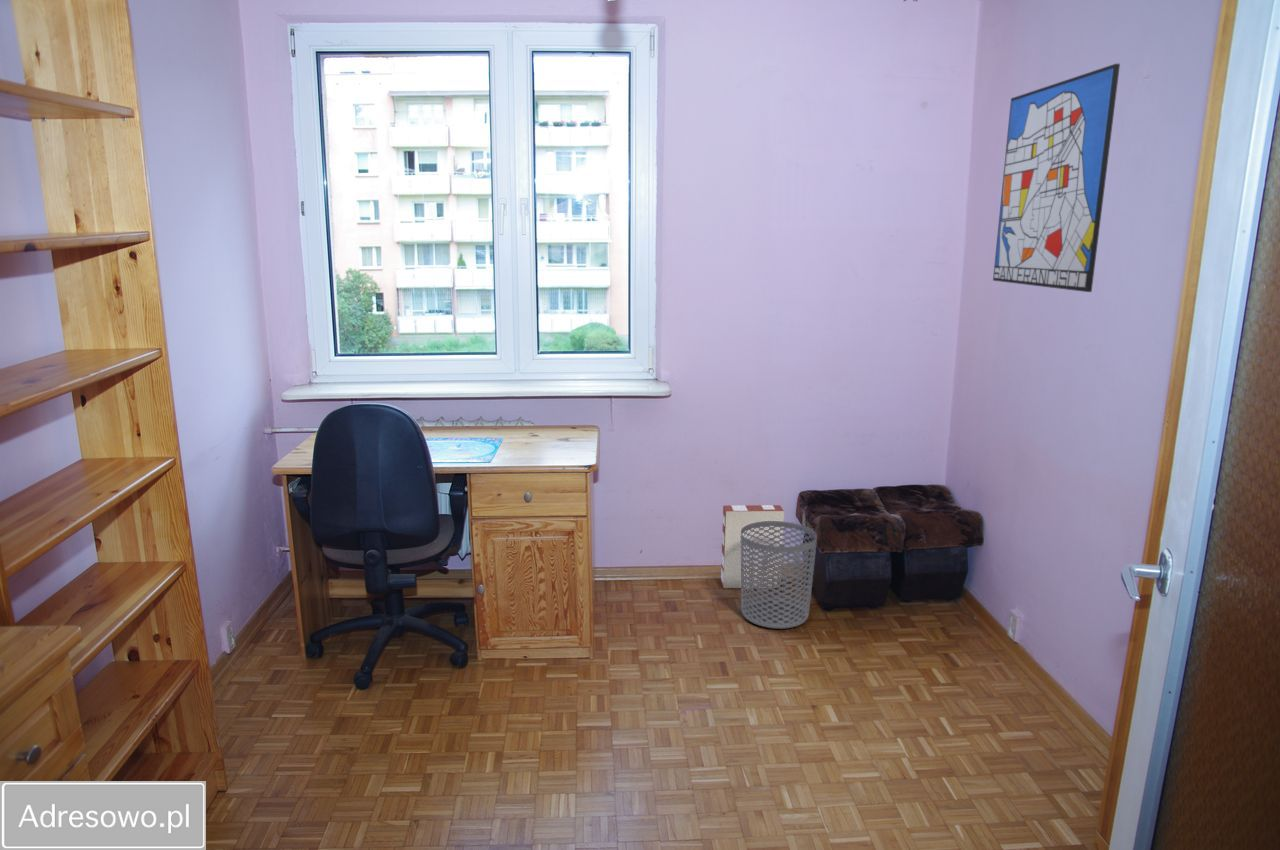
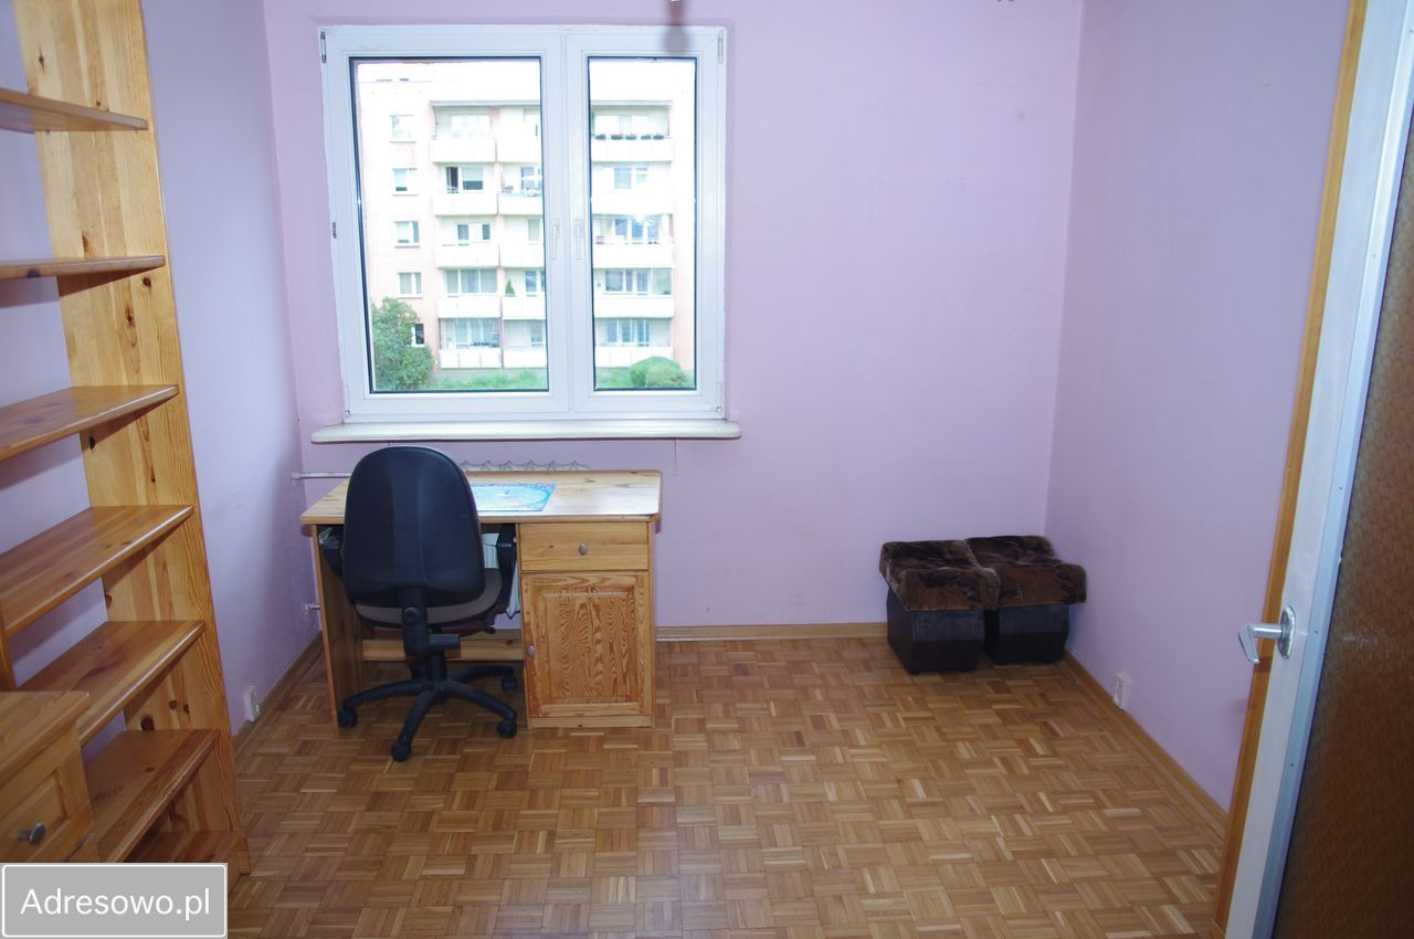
- cardboard box [720,504,785,589]
- wall art [992,63,1121,293]
- waste bin [740,521,818,630]
